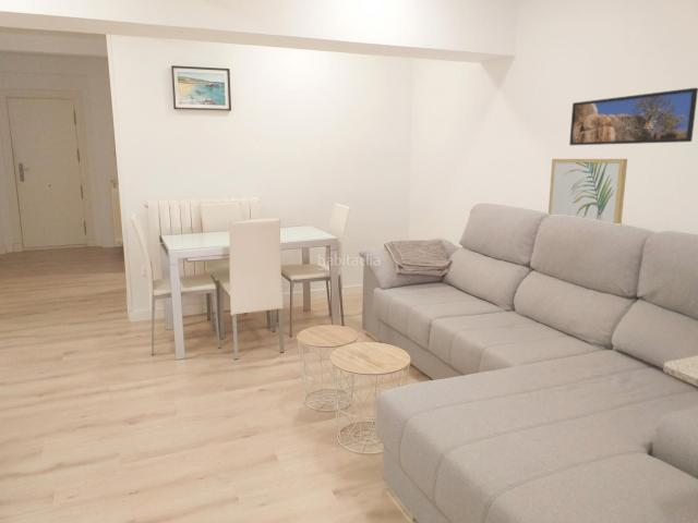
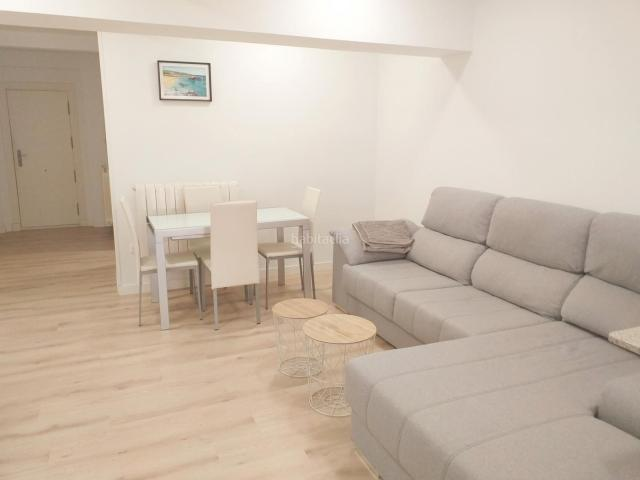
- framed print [568,87,698,146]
- wall art [547,158,628,226]
